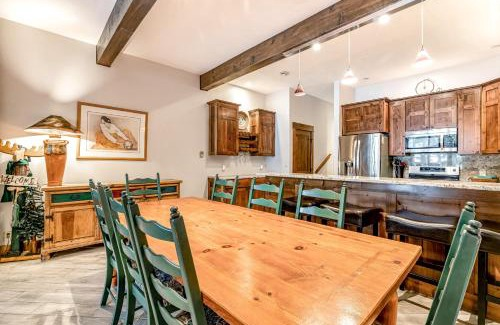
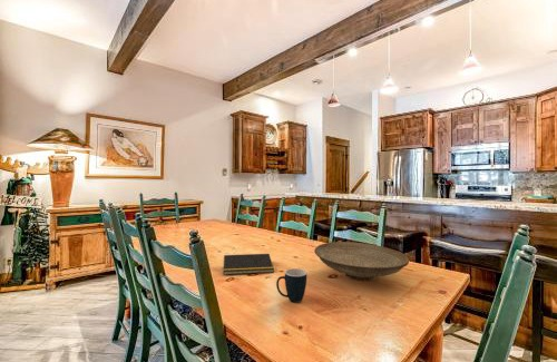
+ mug [275,267,307,303]
+ decorative bowl [313,241,410,282]
+ notepad [222,253,275,275]
